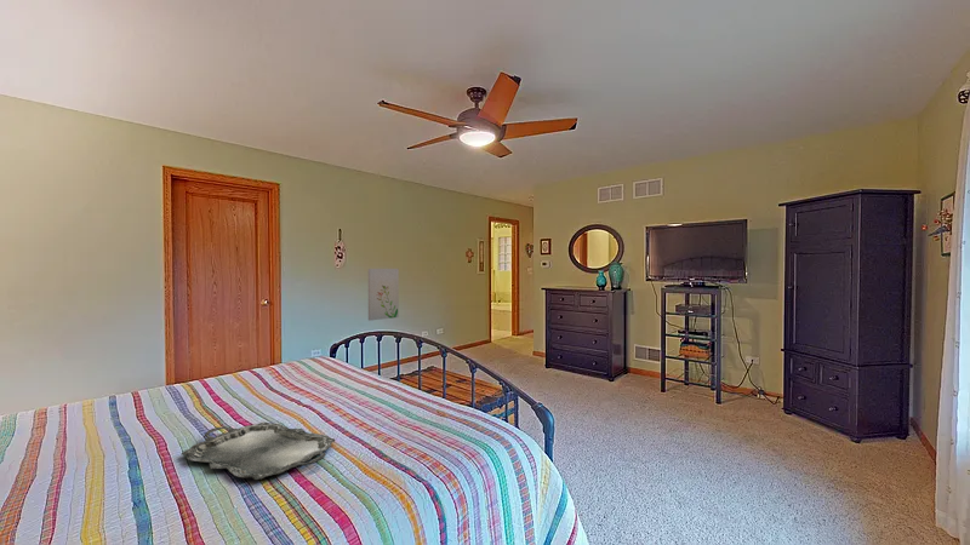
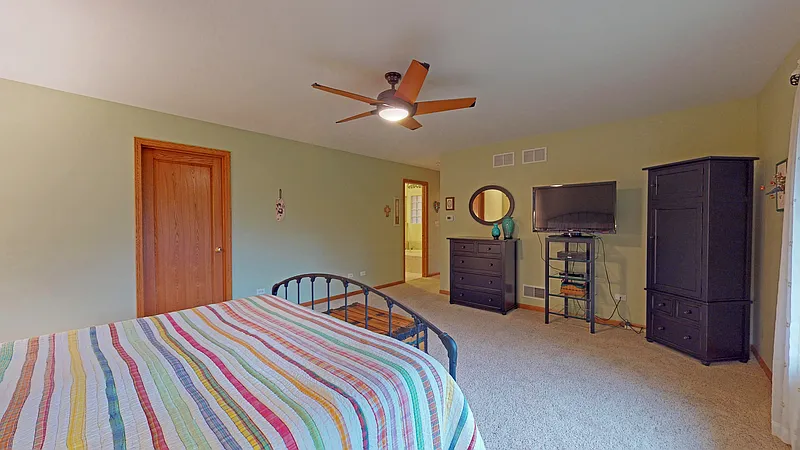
- serving tray [181,421,337,481]
- wall art [367,268,400,322]
